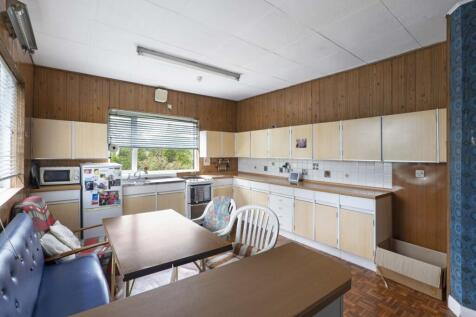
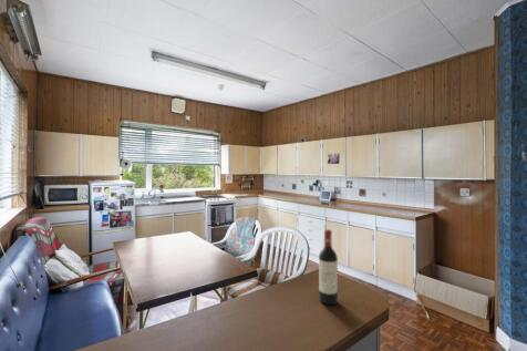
+ wine bottle [318,228,339,306]
